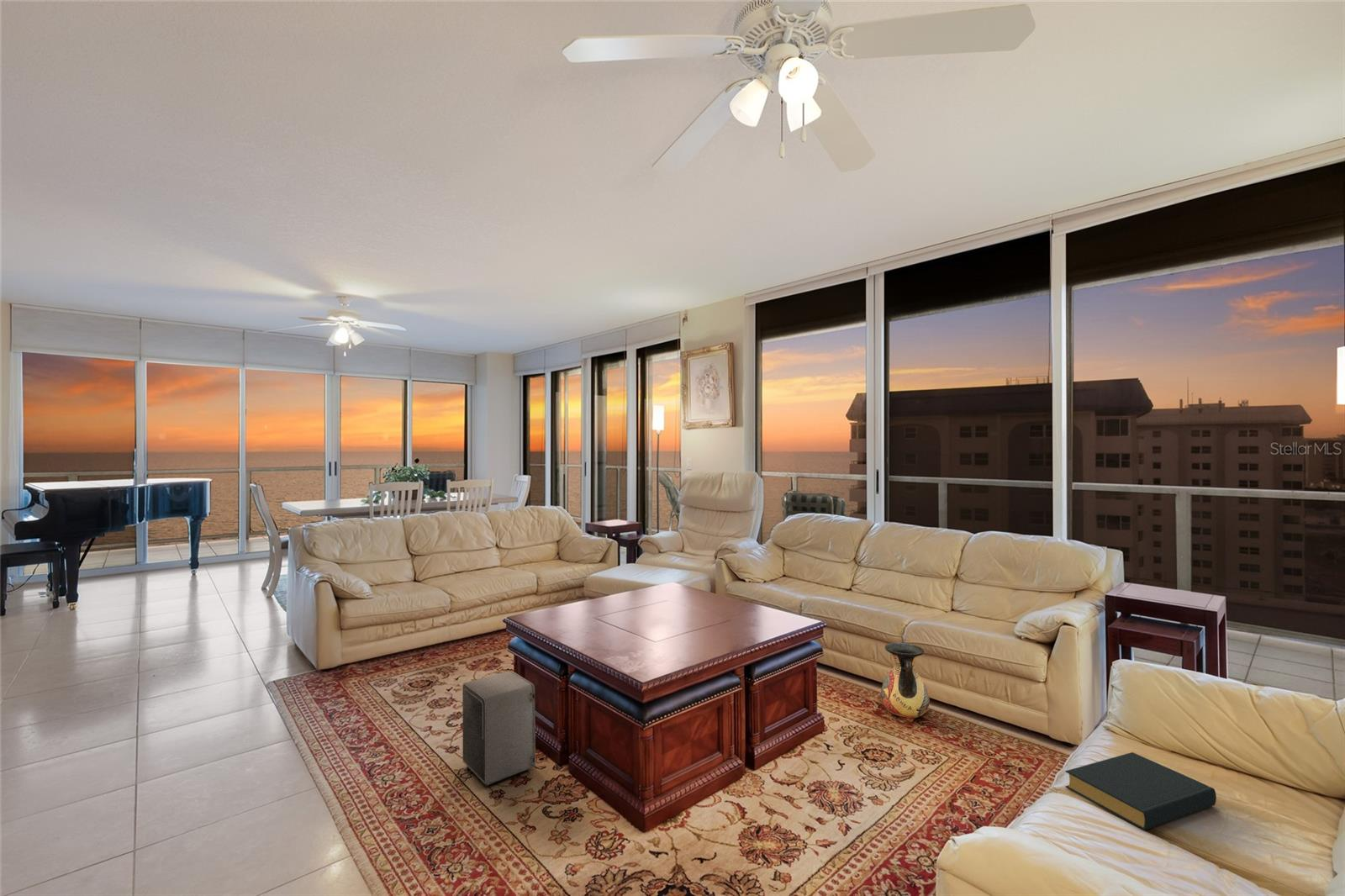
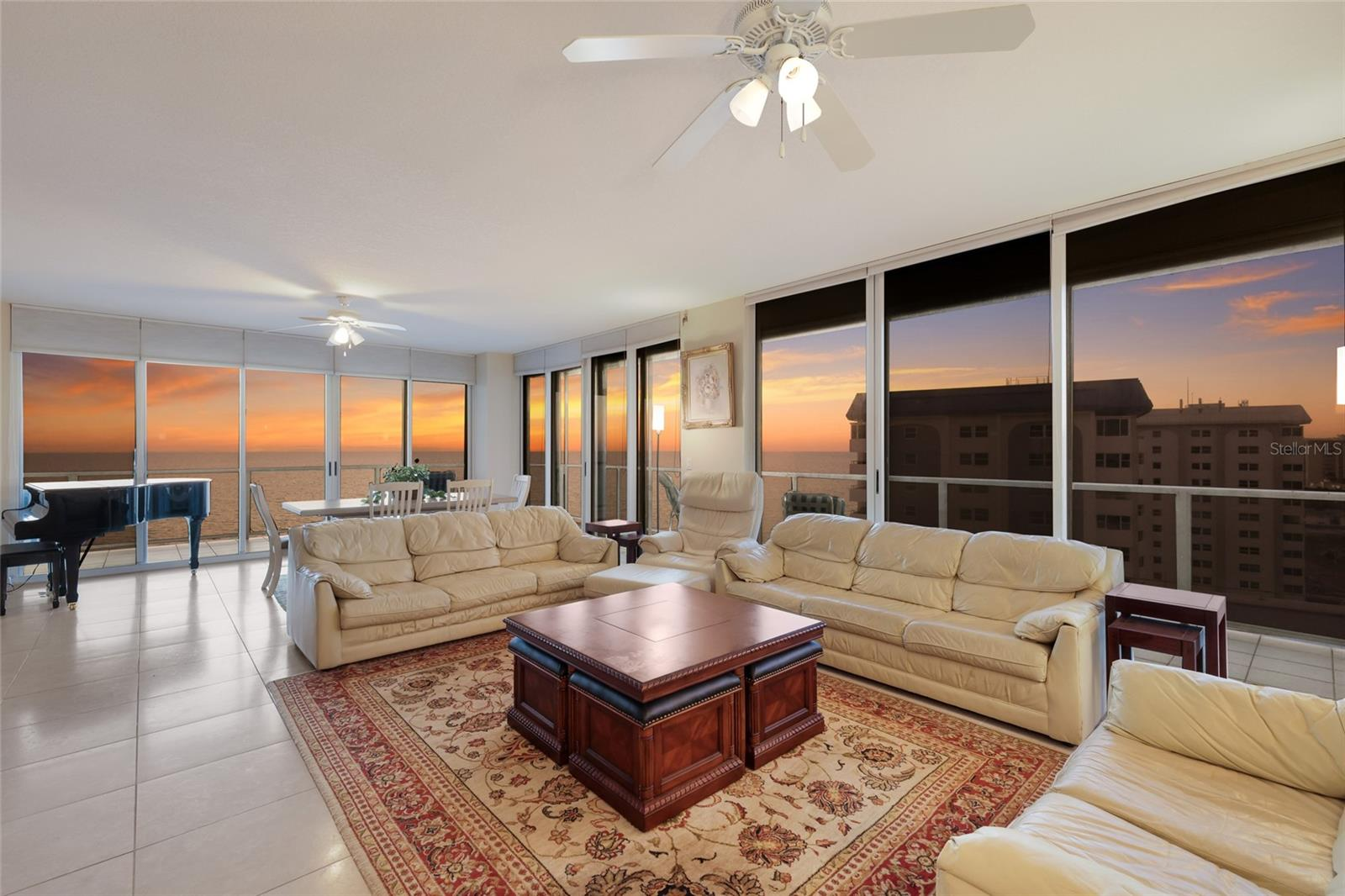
- hardback book [1064,751,1217,830]
- speaker [462,670,536,787]
- vase [880,641,932,723]
